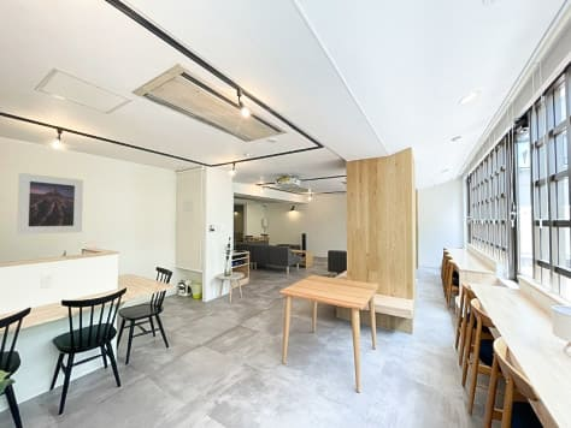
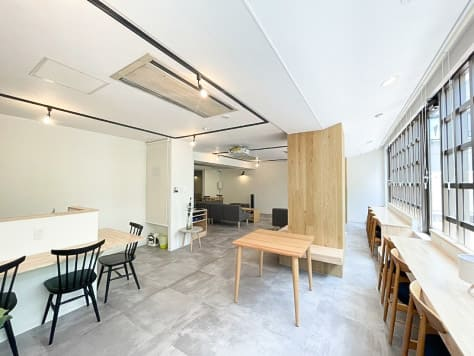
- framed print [16,172,84,236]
